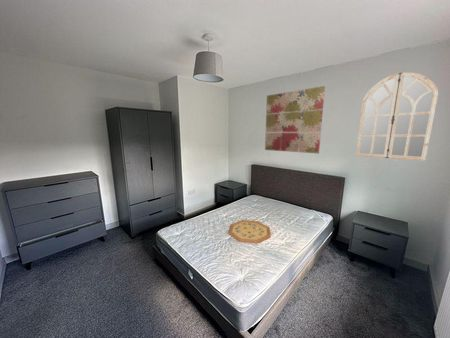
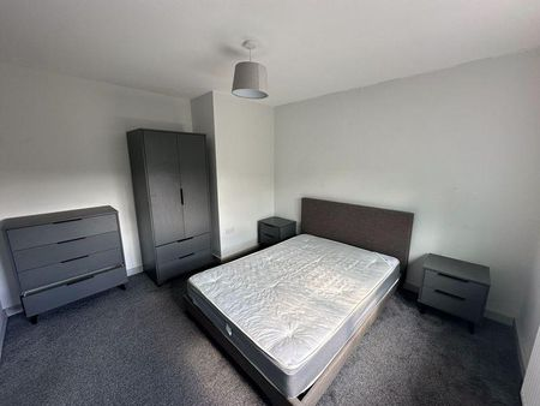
- wall art [264,85,326,155]
- decorative tray [227,219,272,244]
- home mirror [355,71,439,162]
